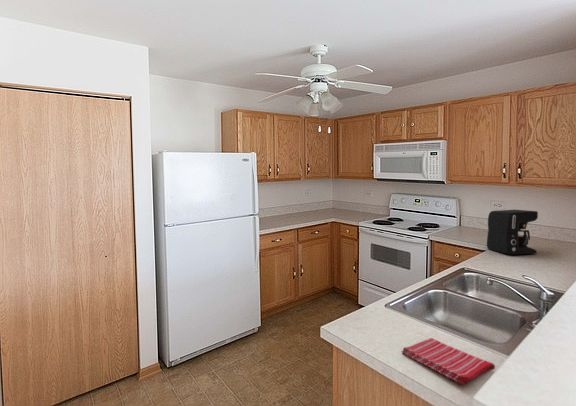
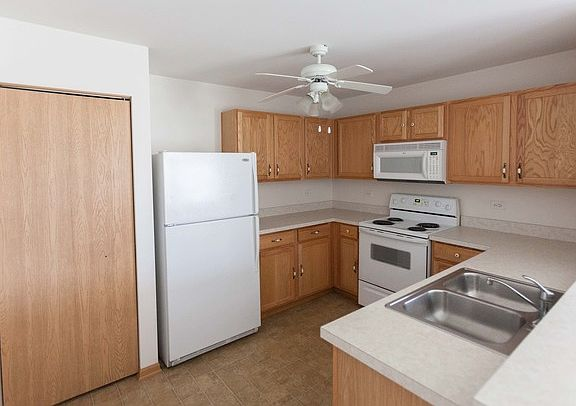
- coffee maker [486,209,539,256]
- dish towel [401,337,496,386]
